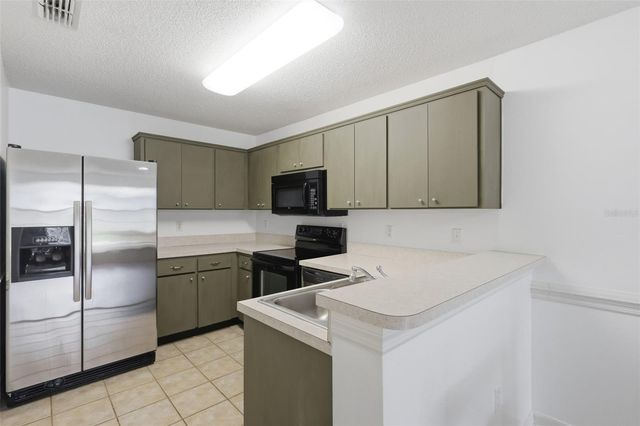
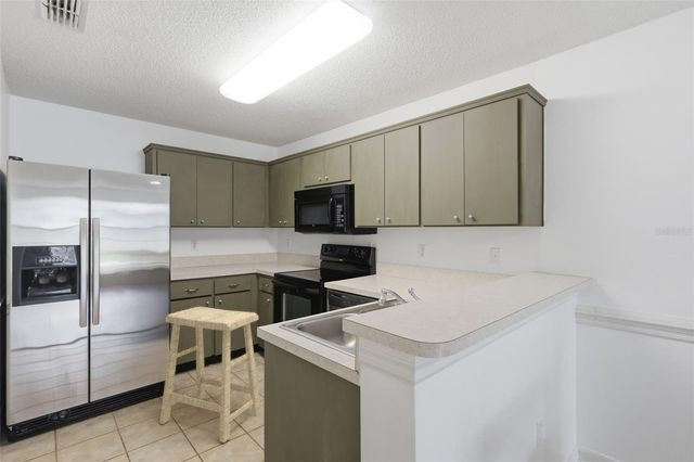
+ stool [158,306,262,444]
